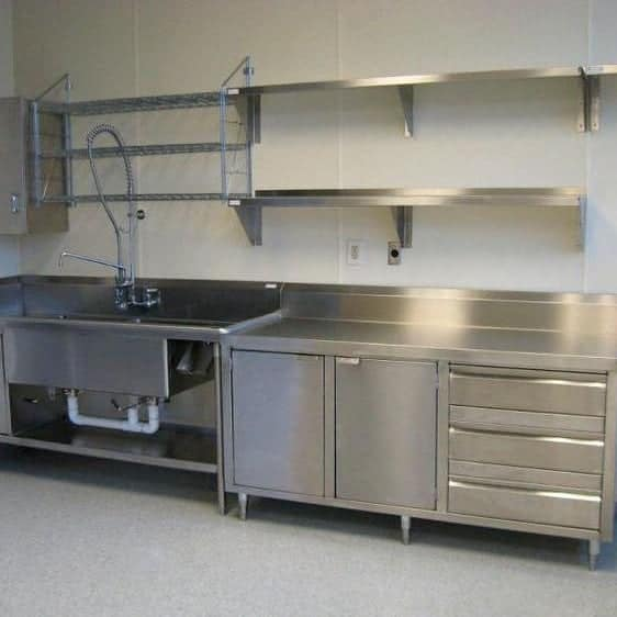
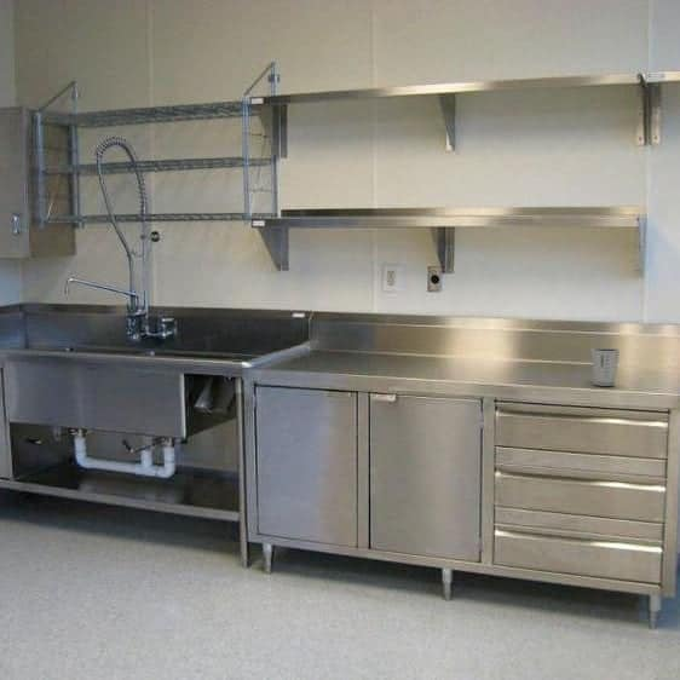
+ dixie cup [589,347,621,387]
